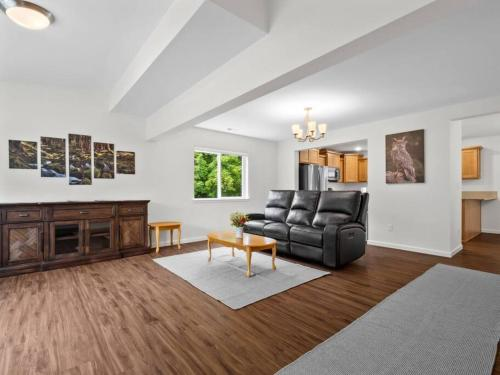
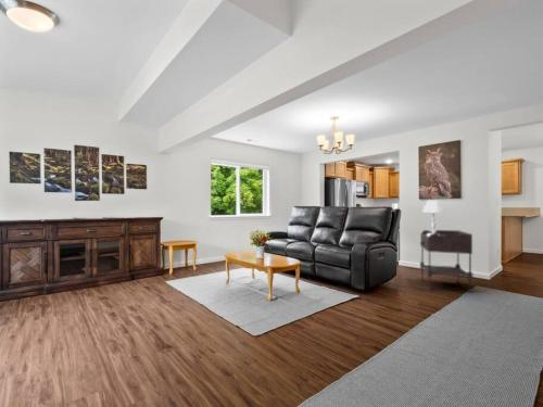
+ table lamp [421,200,446,237]
+ side table [419,229,473,294]
